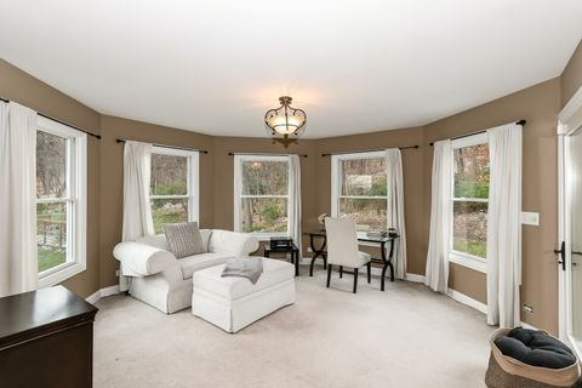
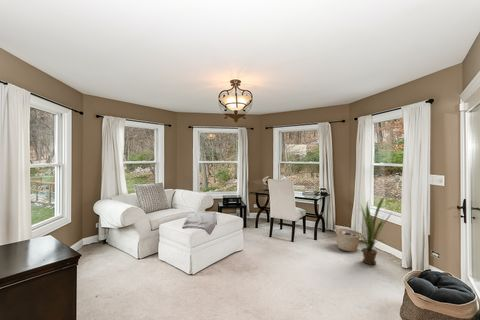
+ house plant [357,195,394,266]
+ basket [334,227,363,252]
